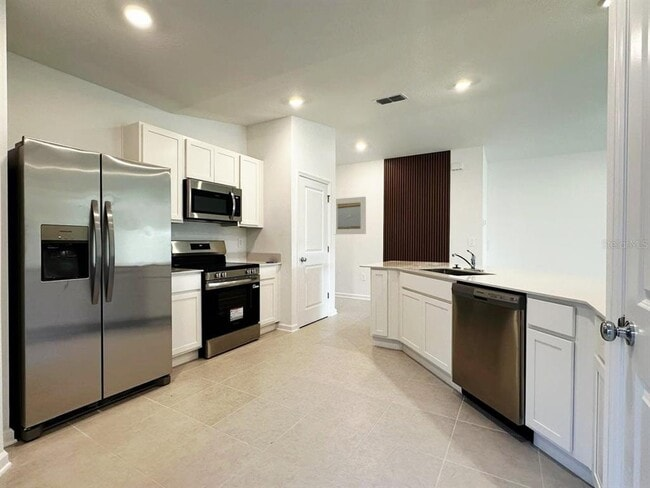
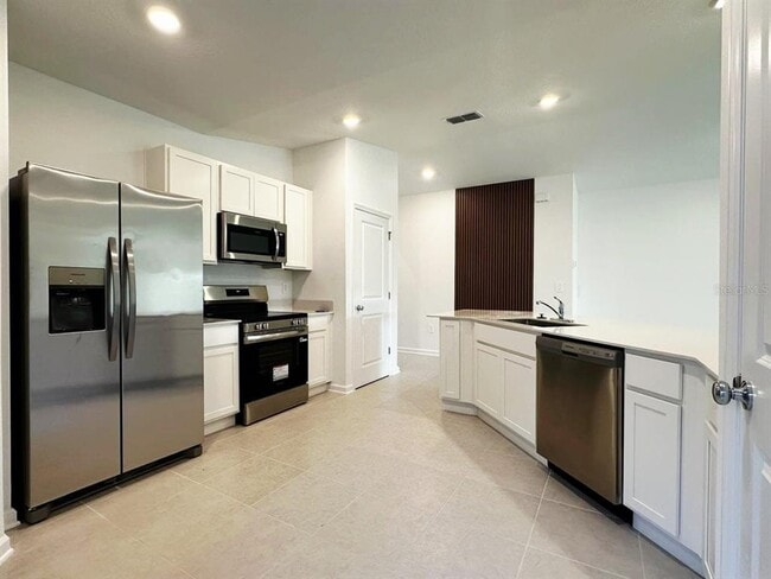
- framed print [335,196,367,235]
